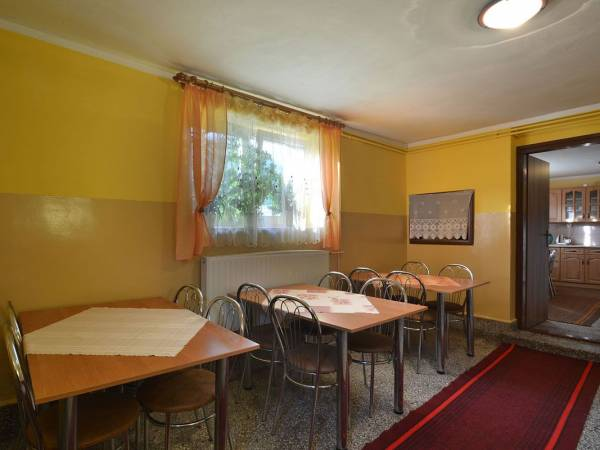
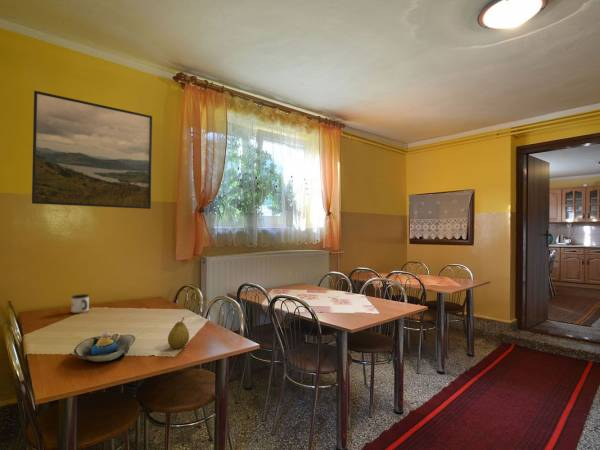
+ decorative bowl [73,329,136,363]
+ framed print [31,90,153,210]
+ mug [70,293,90,315]
+ fruit [167,316,190,349]
